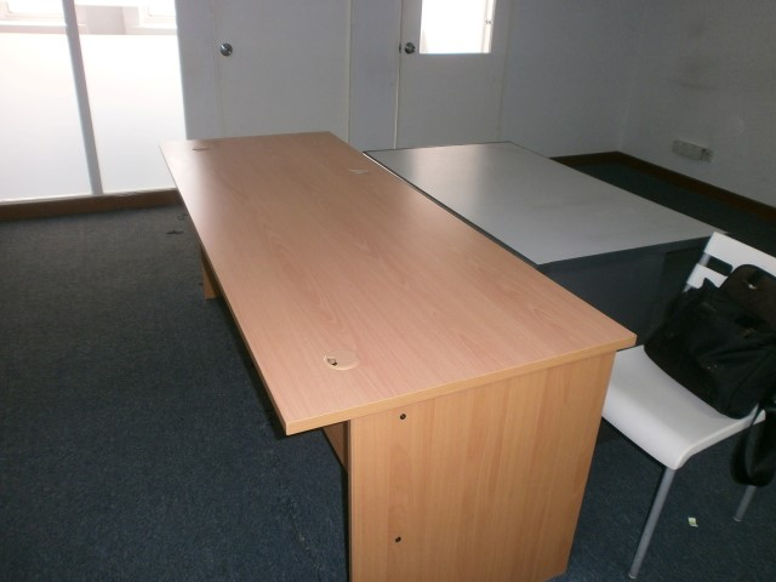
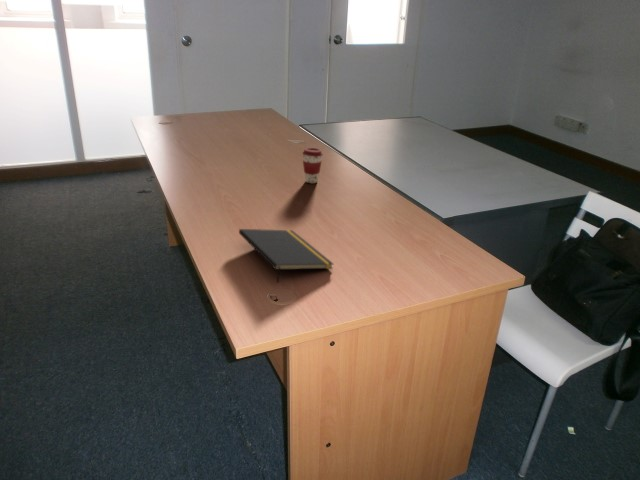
+ coffee cup [301,147,324,184]
+ notepad [238,228,335,284]
